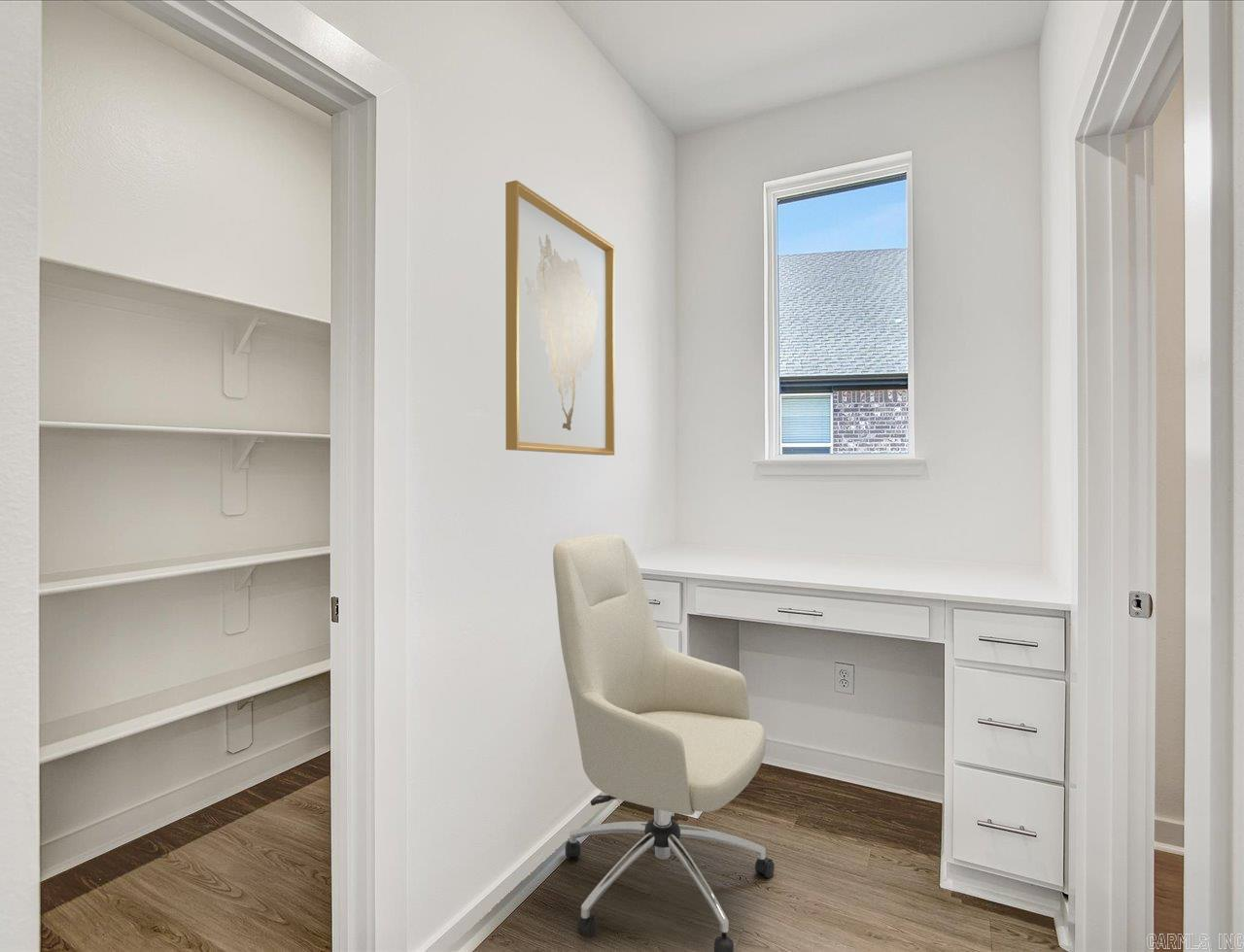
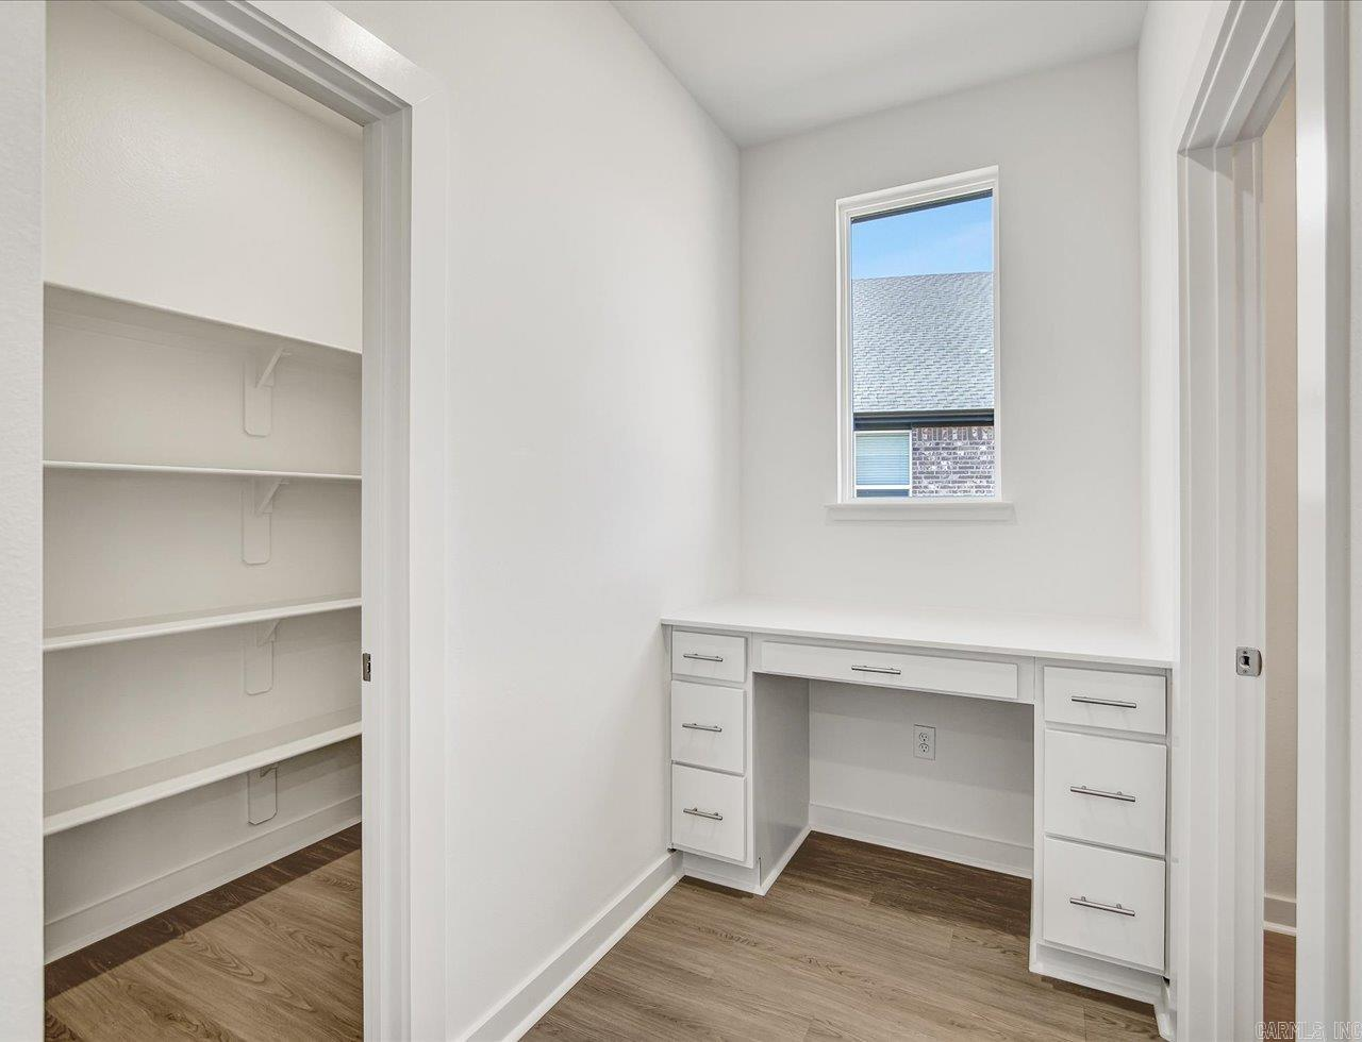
- wall art [504,179,615,457]
- chair [552,533,776,952]
